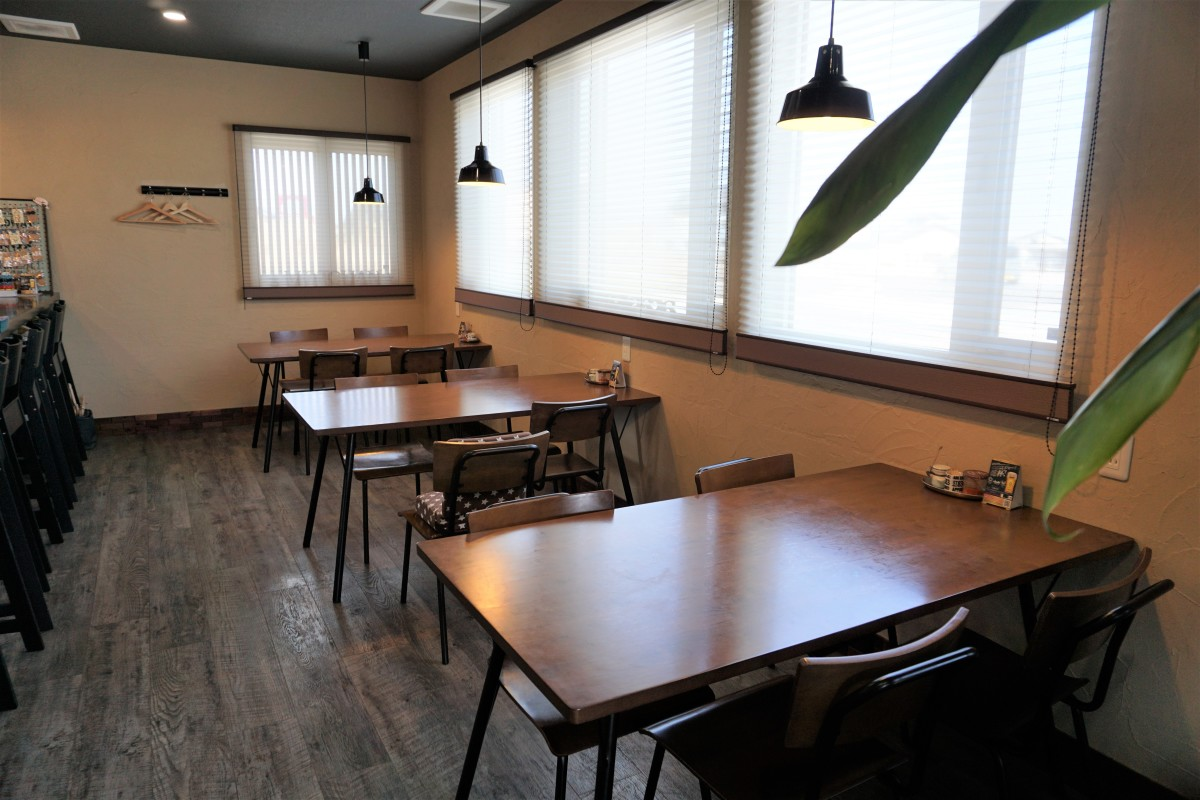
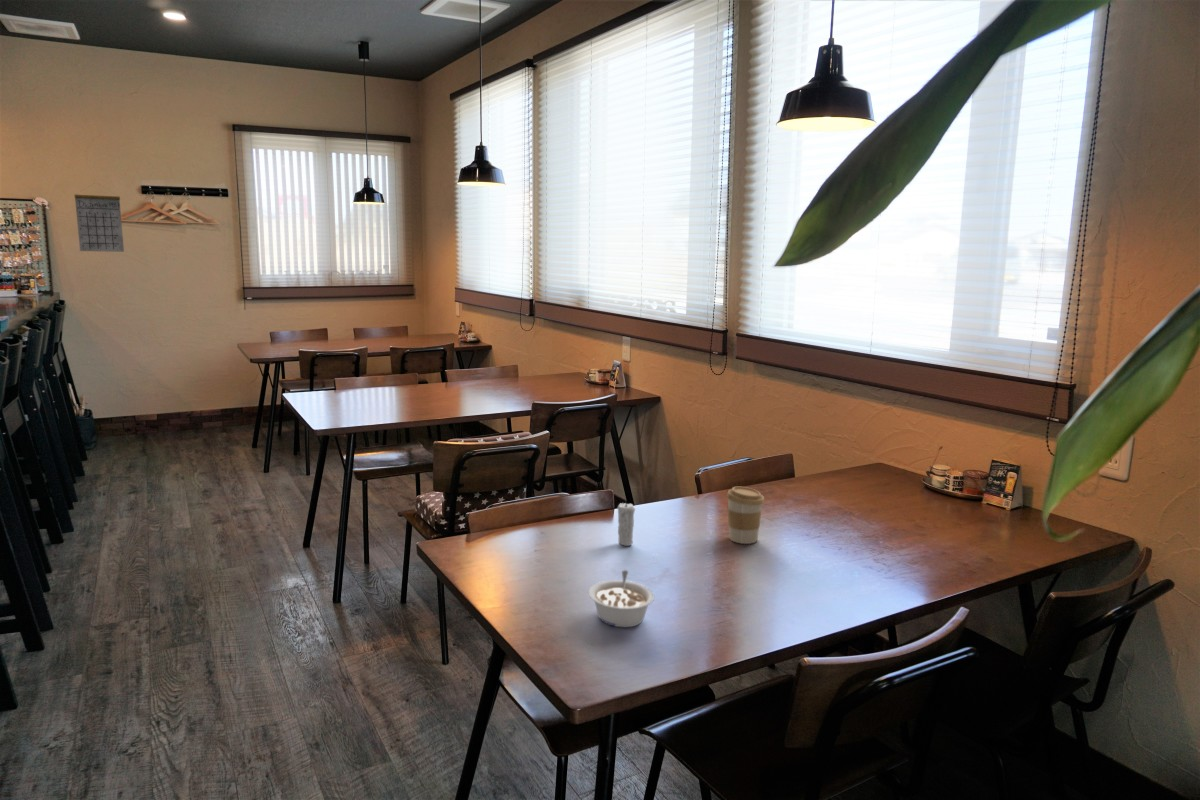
+ legume [588,569,655,628]
+ candle [616,498,636,547]
+ calendar [74,183,125,253]
+ coffee cup [726,486,765,545]
